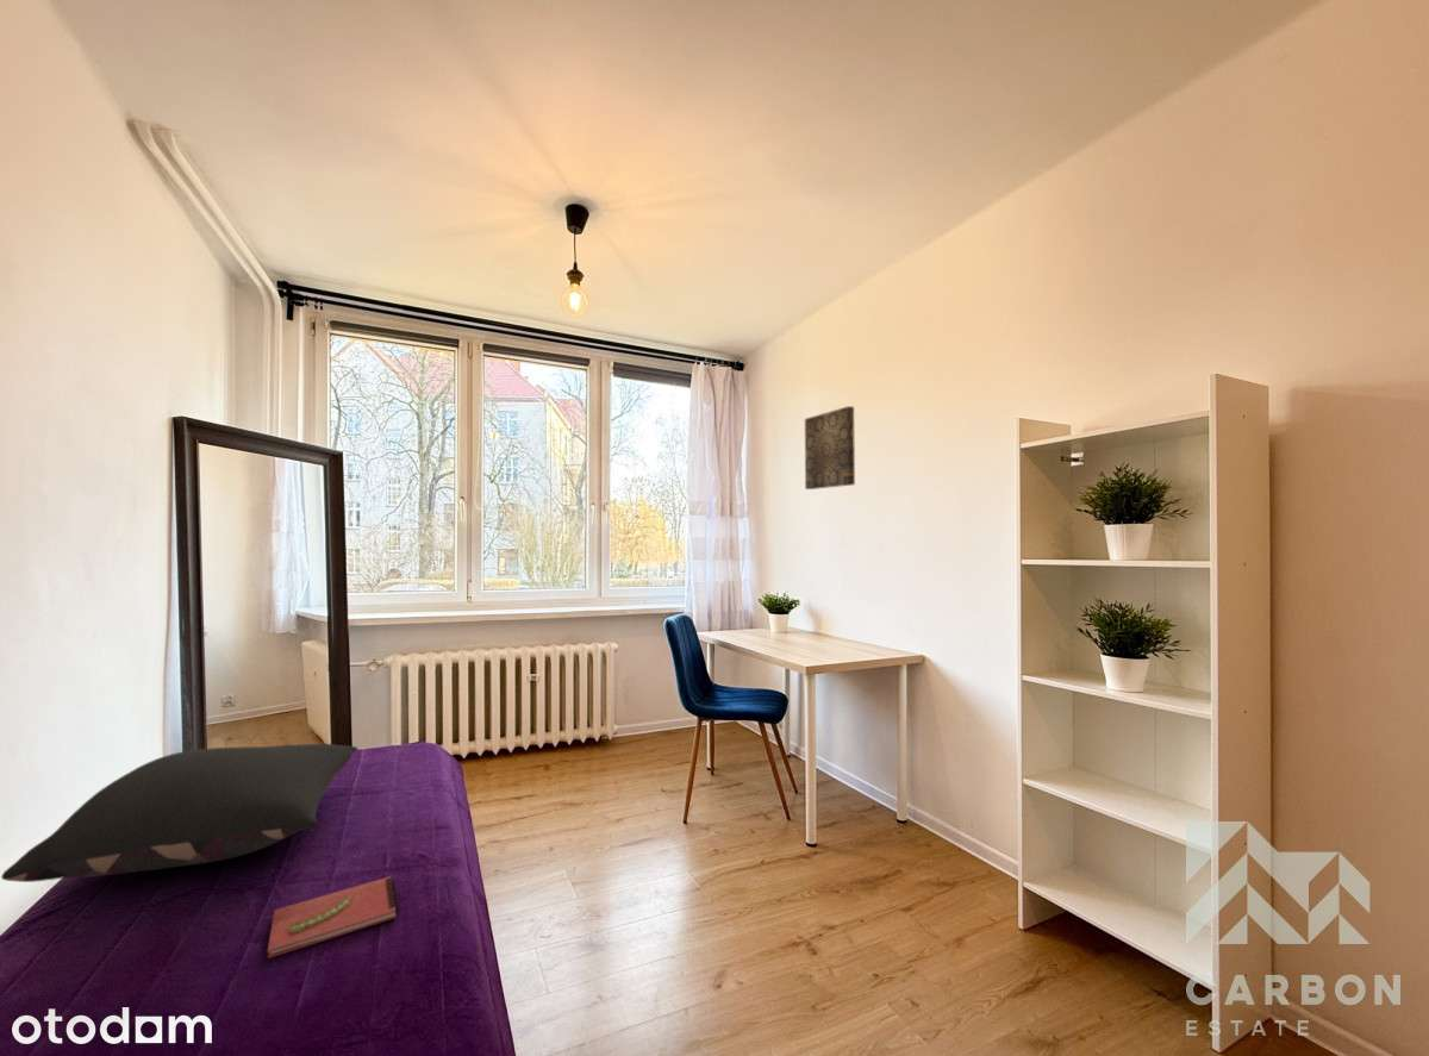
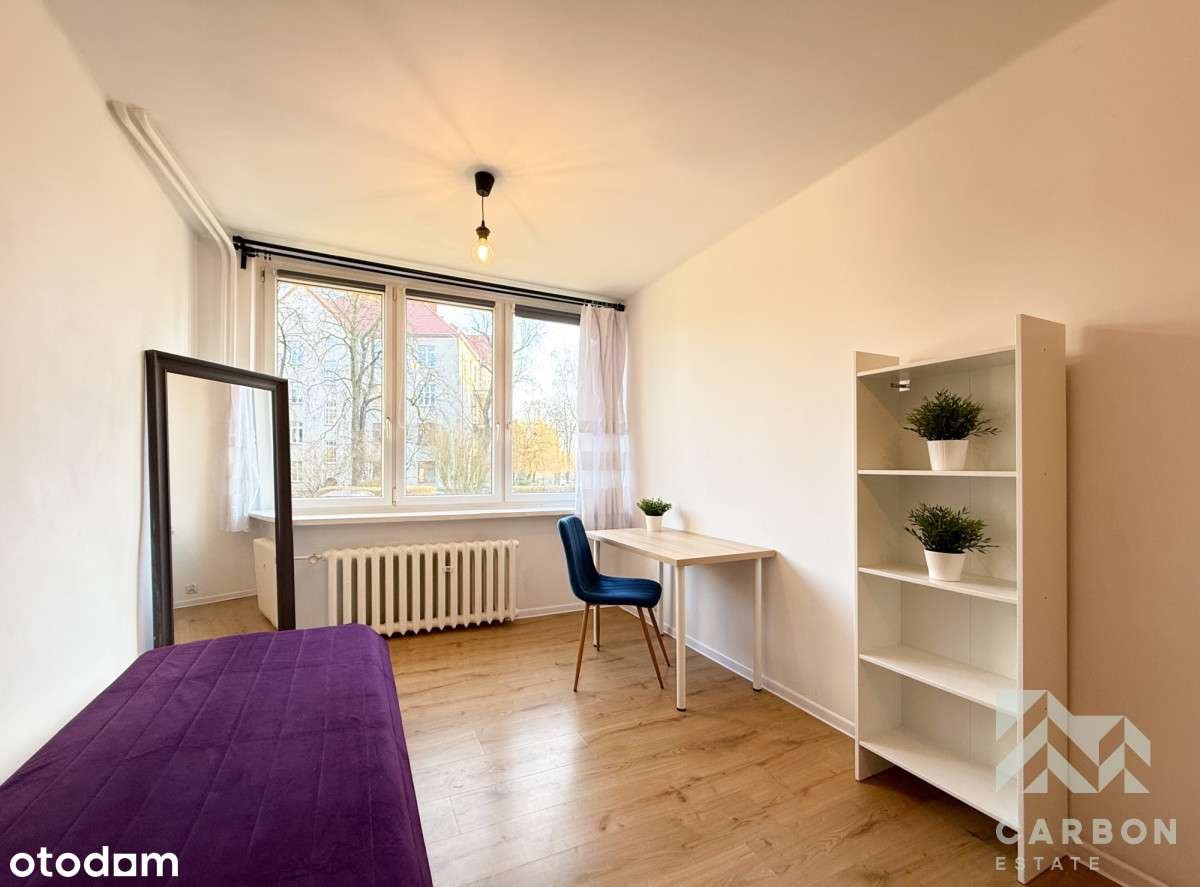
- wall art [804,405,856,490]
- notebook [267,875,399,960]
- pillow [0,743,358,883]
